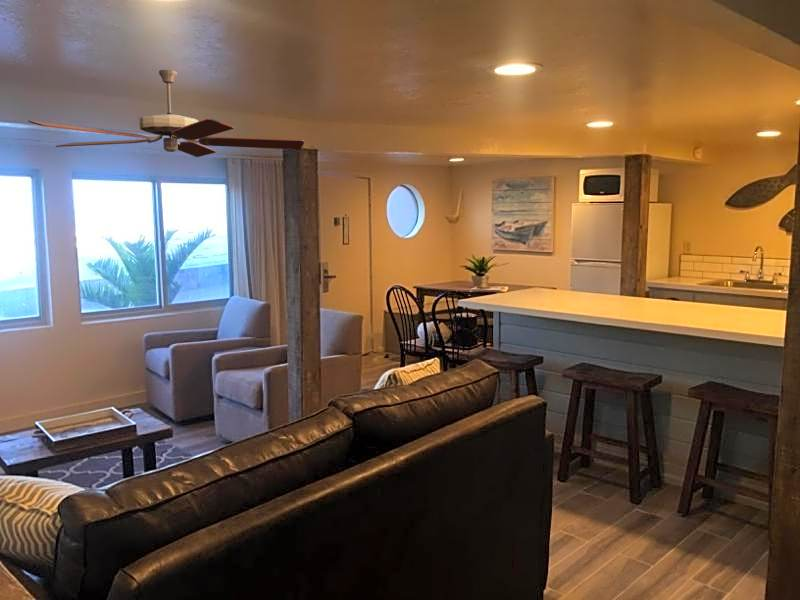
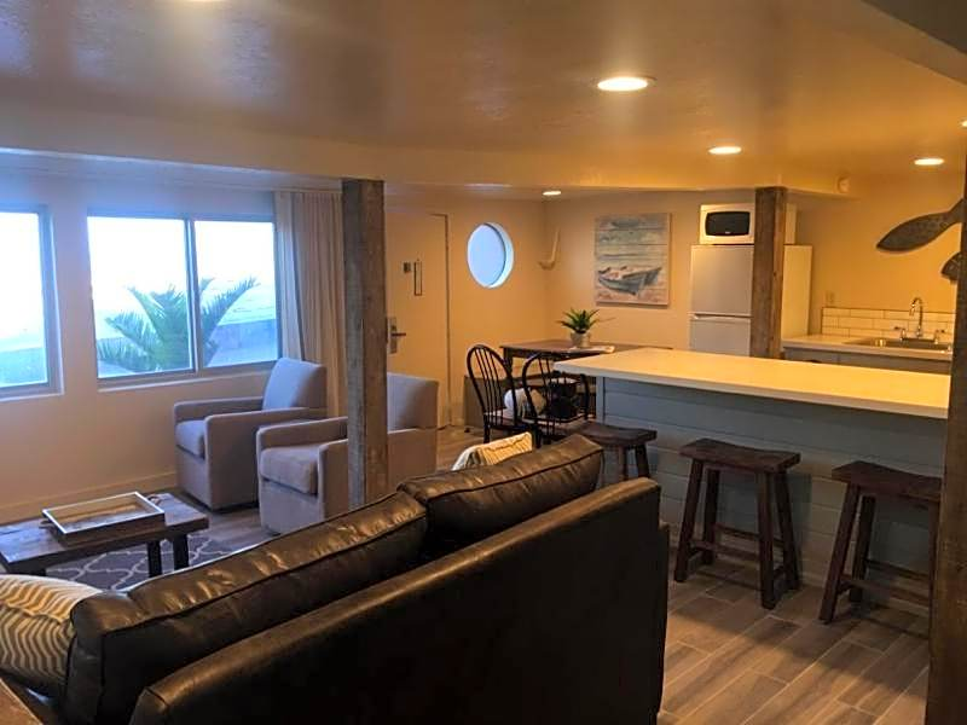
- ceiling fan [27,69,305,158]
